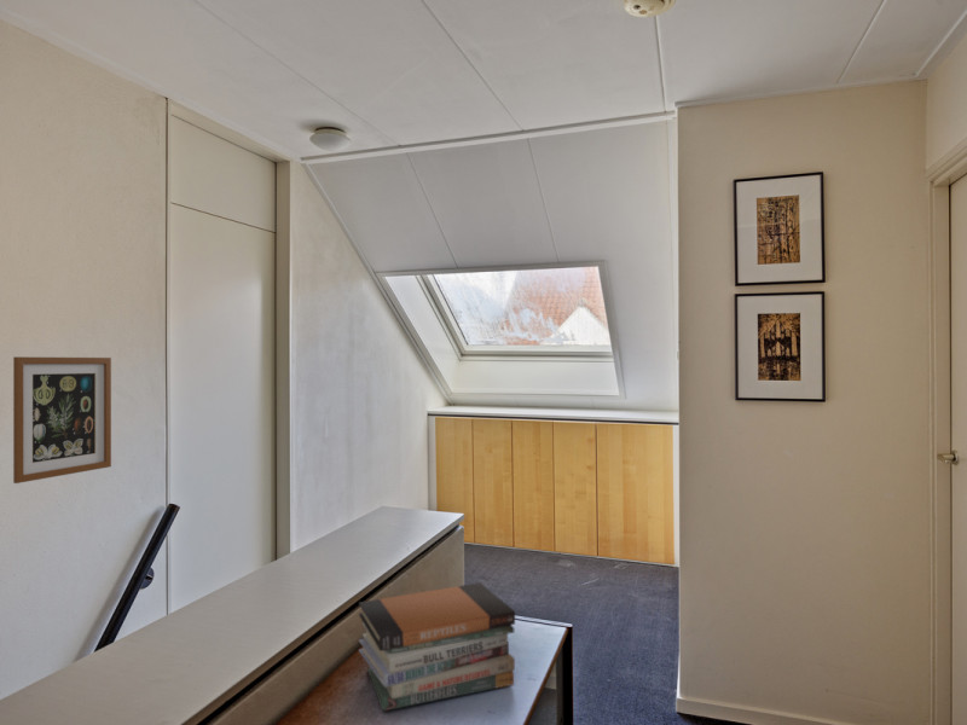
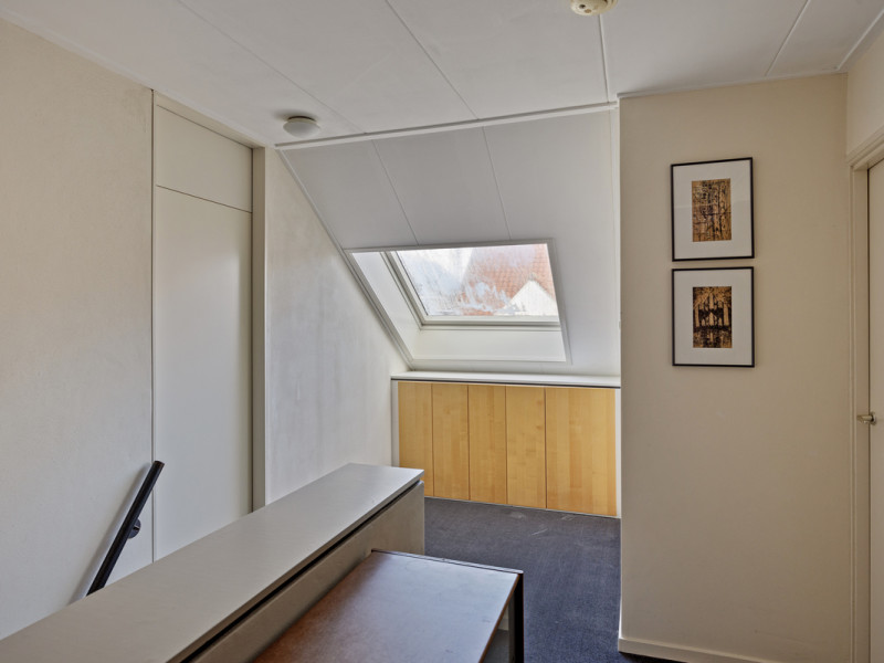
- wall art [12,355,112,485]
- book stack [358,581,516,712]
